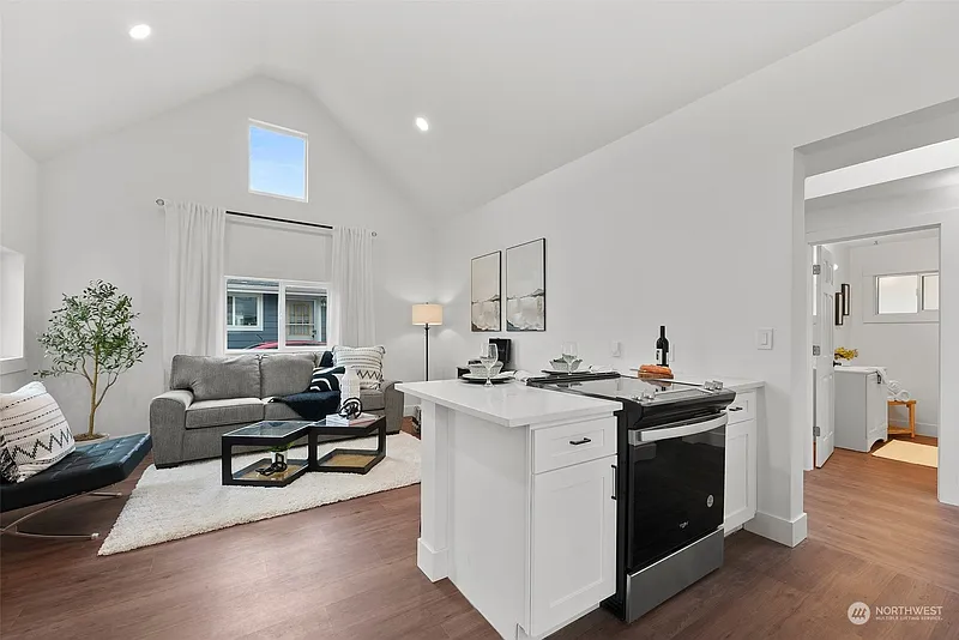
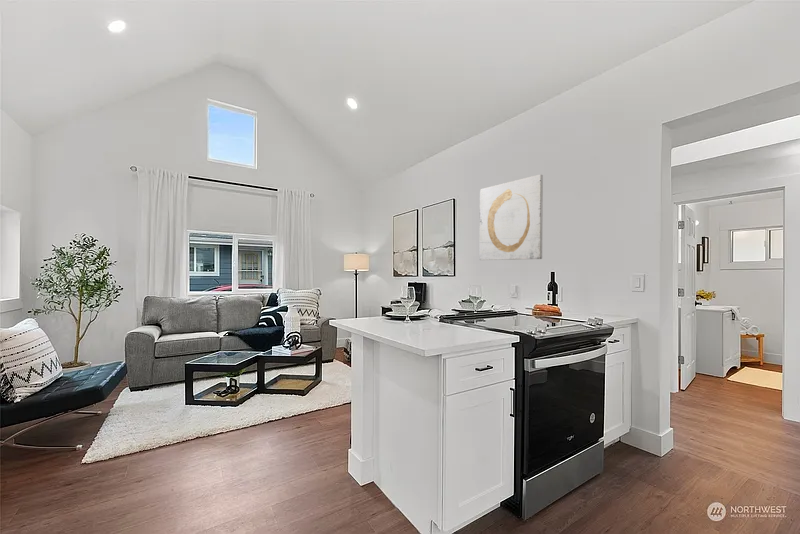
+ wall art [478,173,544,261]
